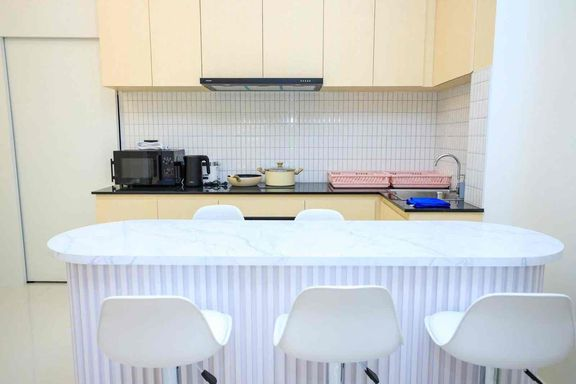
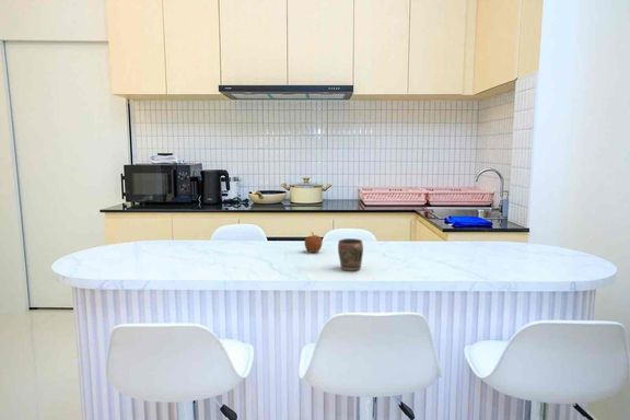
+ mug [337,237,364,271]
+ apple [304,231,324,254]
